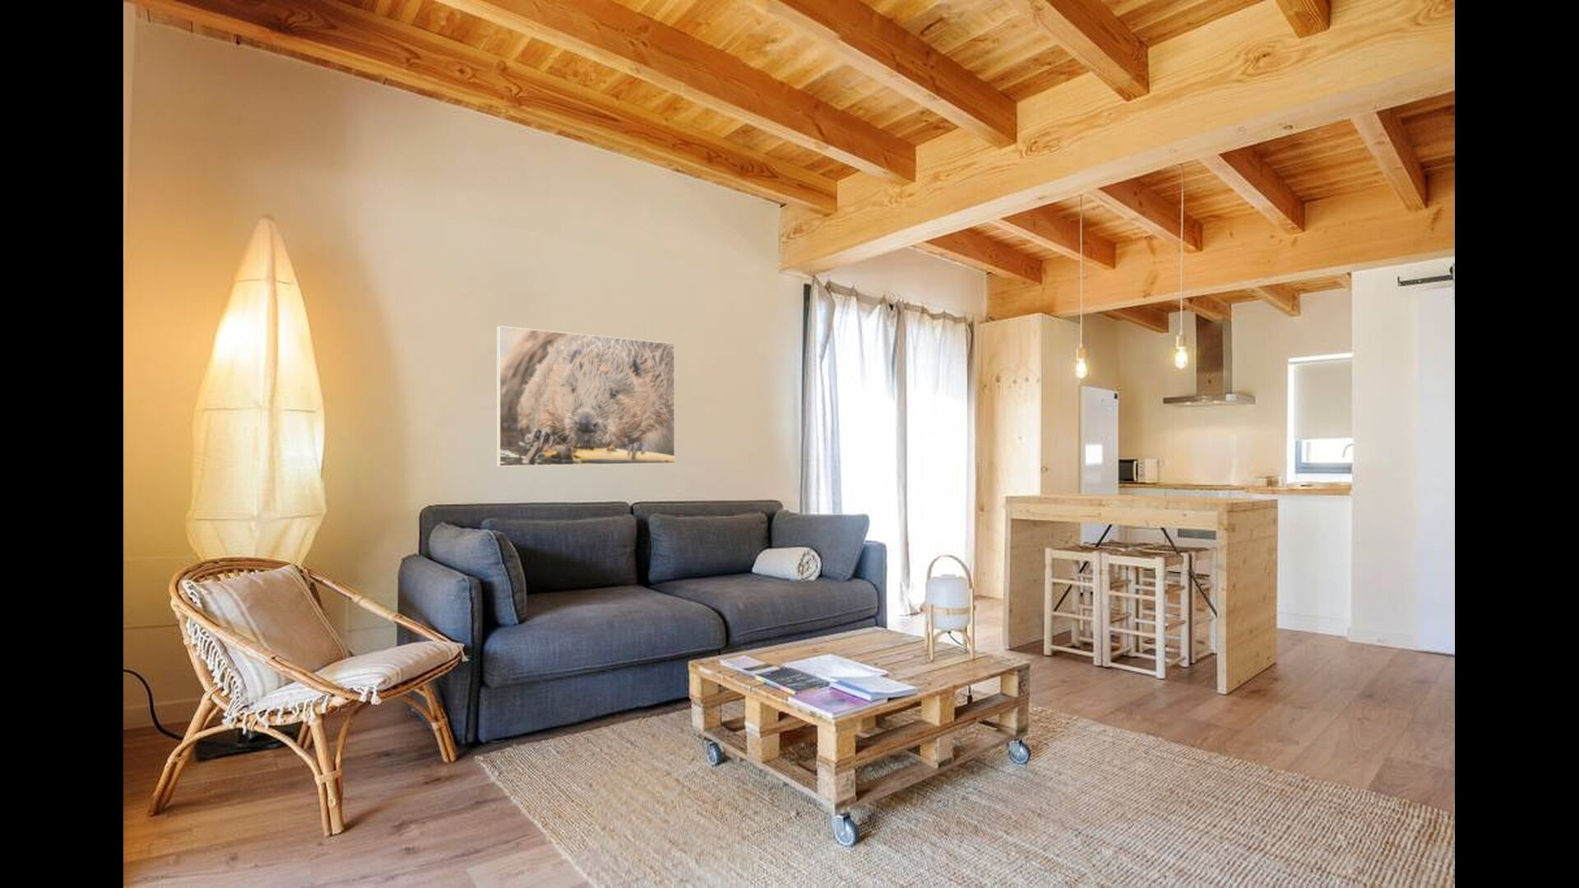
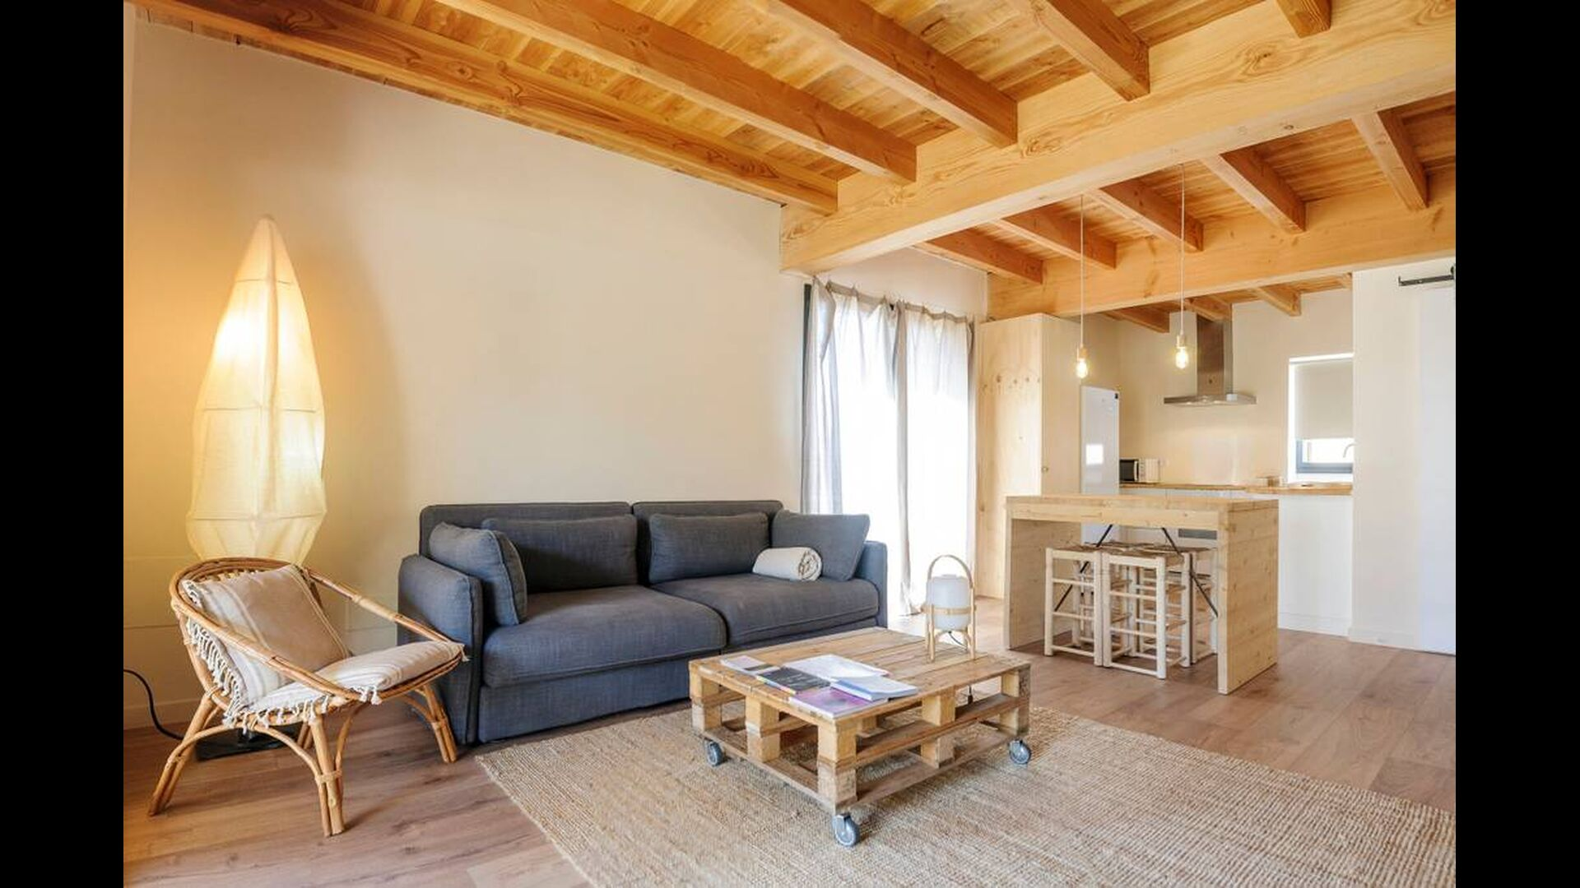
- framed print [496,325,676,467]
